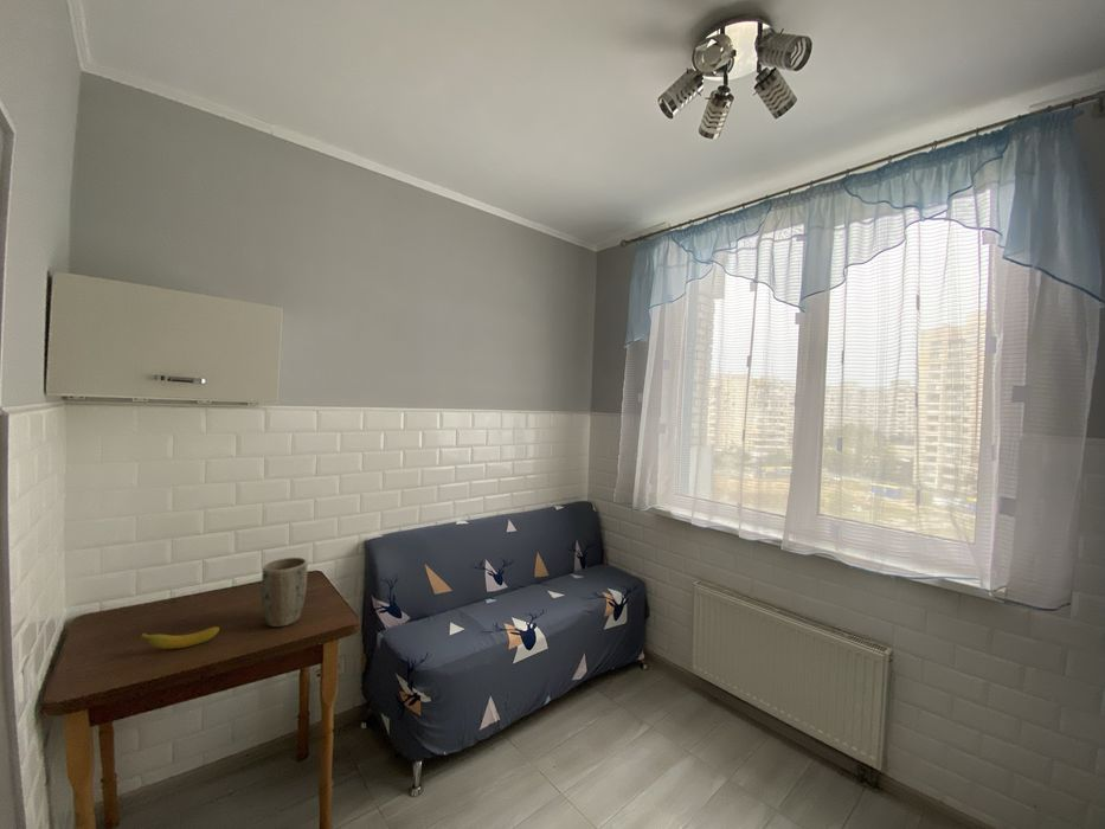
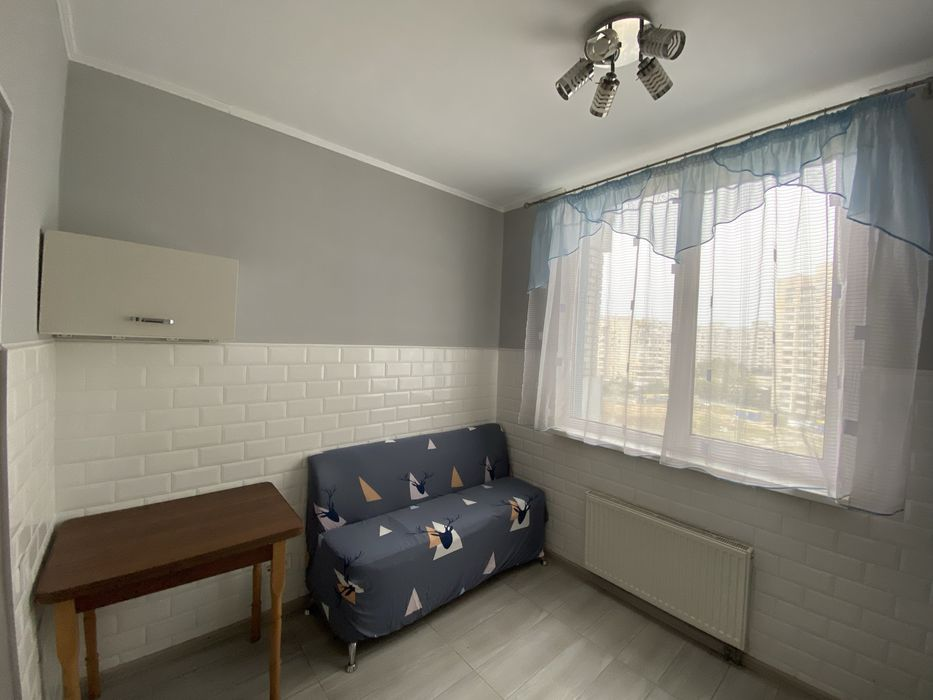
- banana [139,625,220,650]
- plant pot [261,557,308,628]
